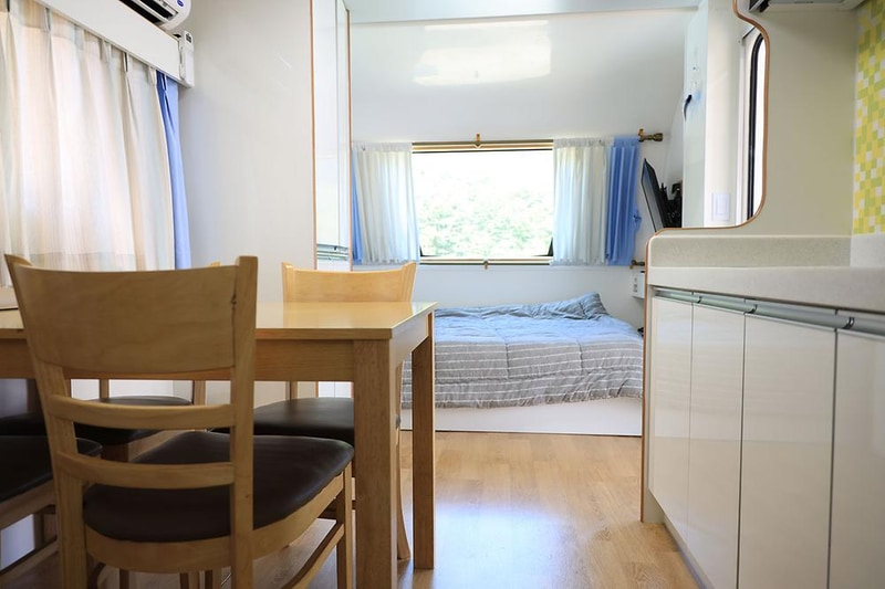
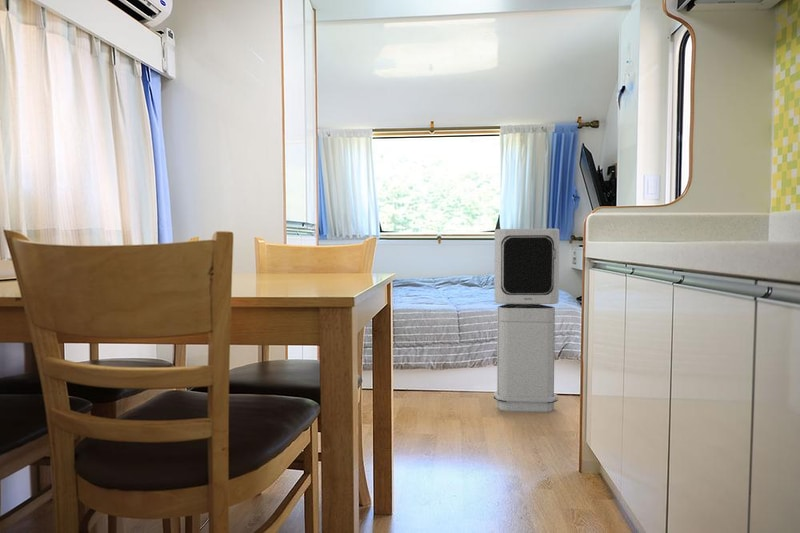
+ air purifier [493,228,560,413]
